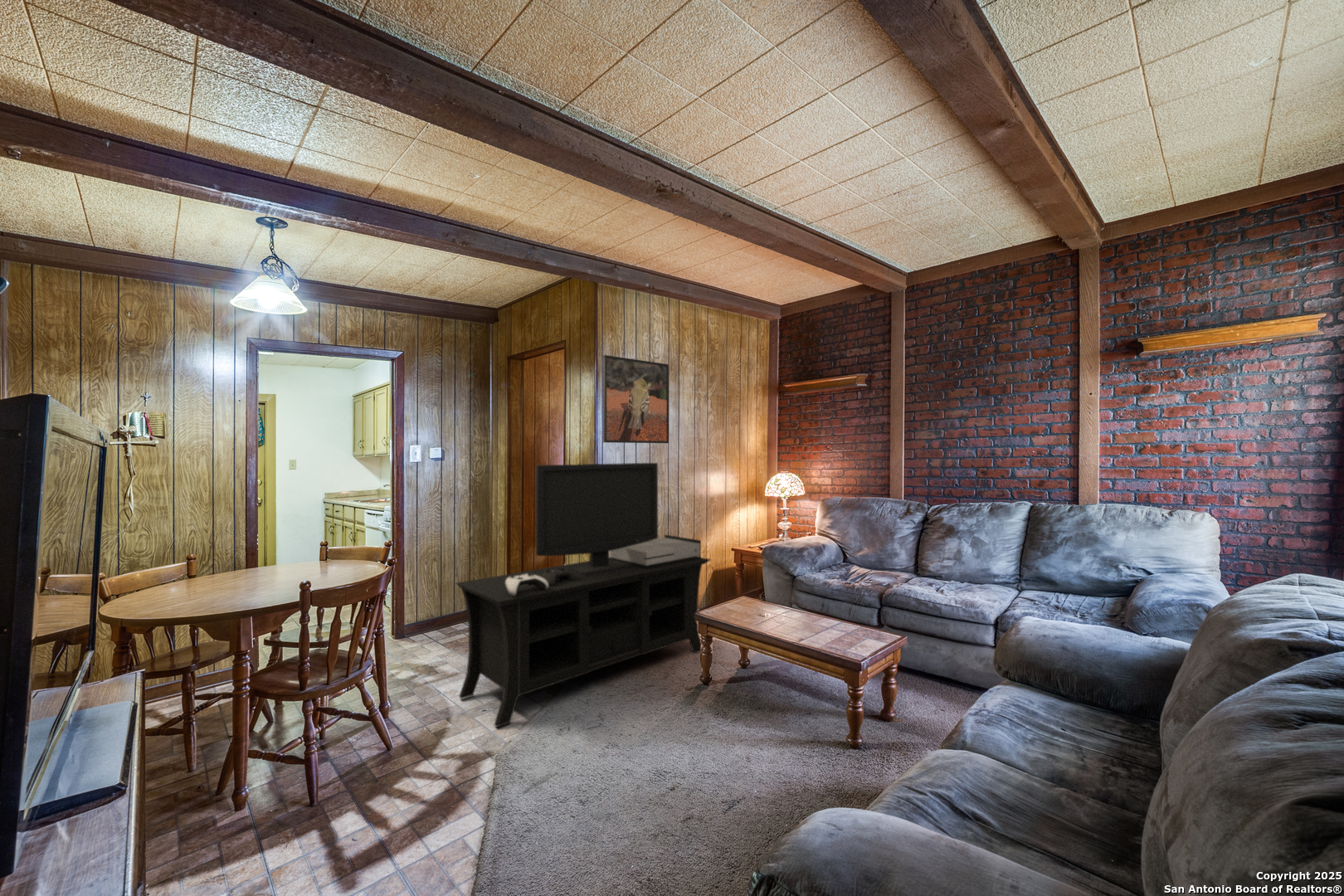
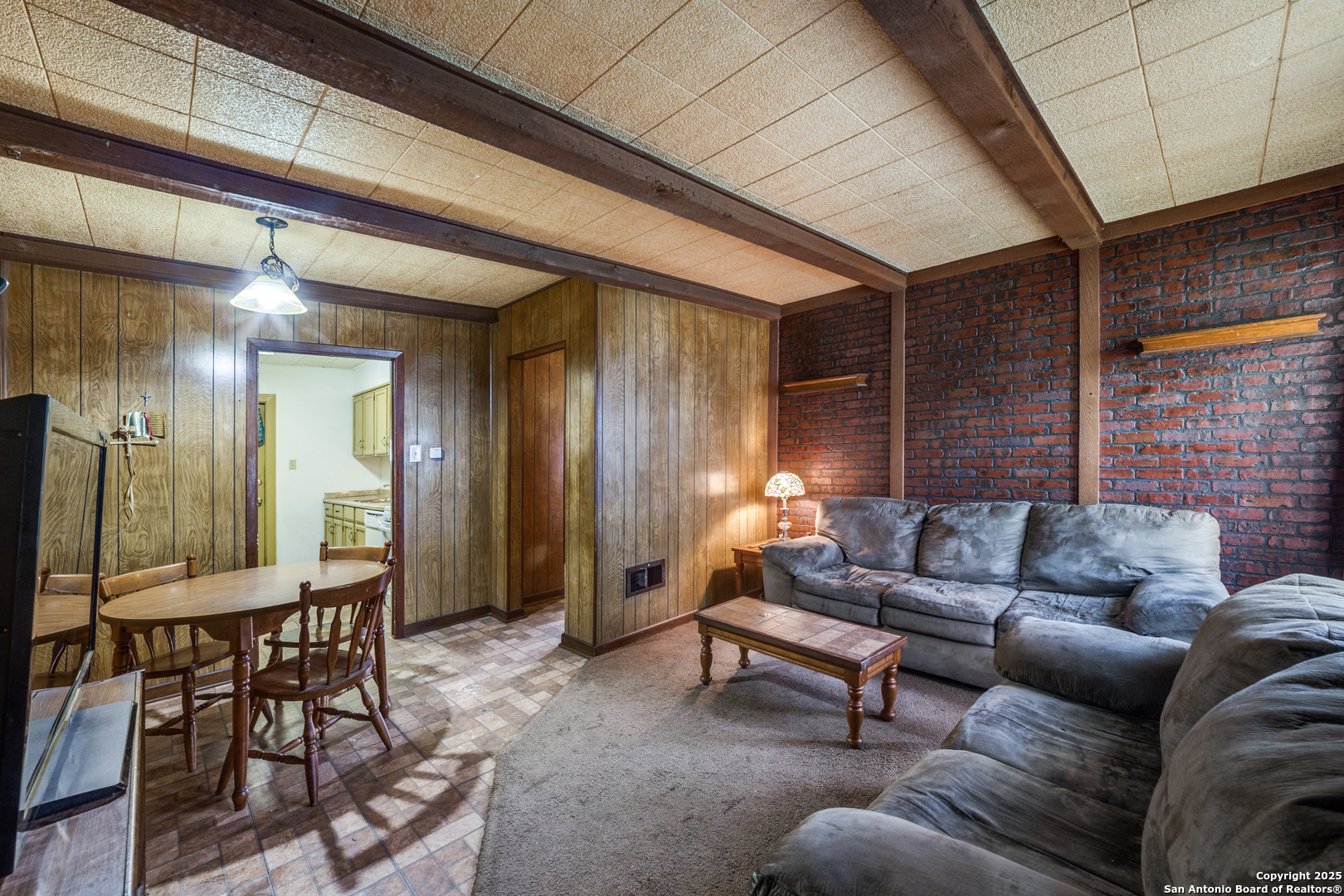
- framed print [602,354,670,444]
- media console [455,462,712,728]
